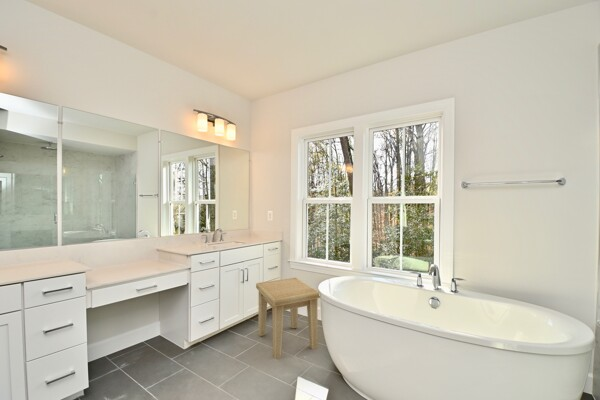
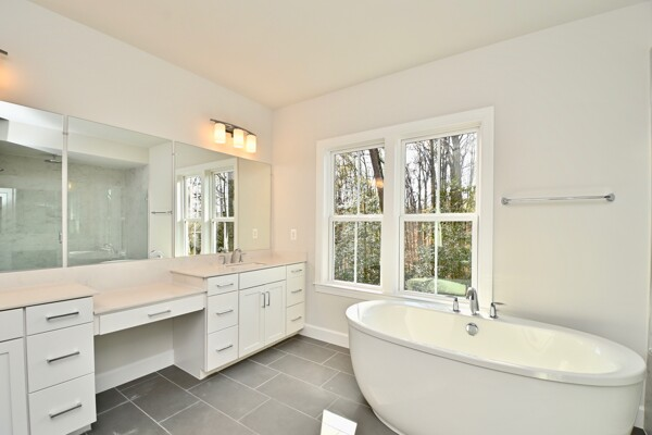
- side table [255,277,321,360]
